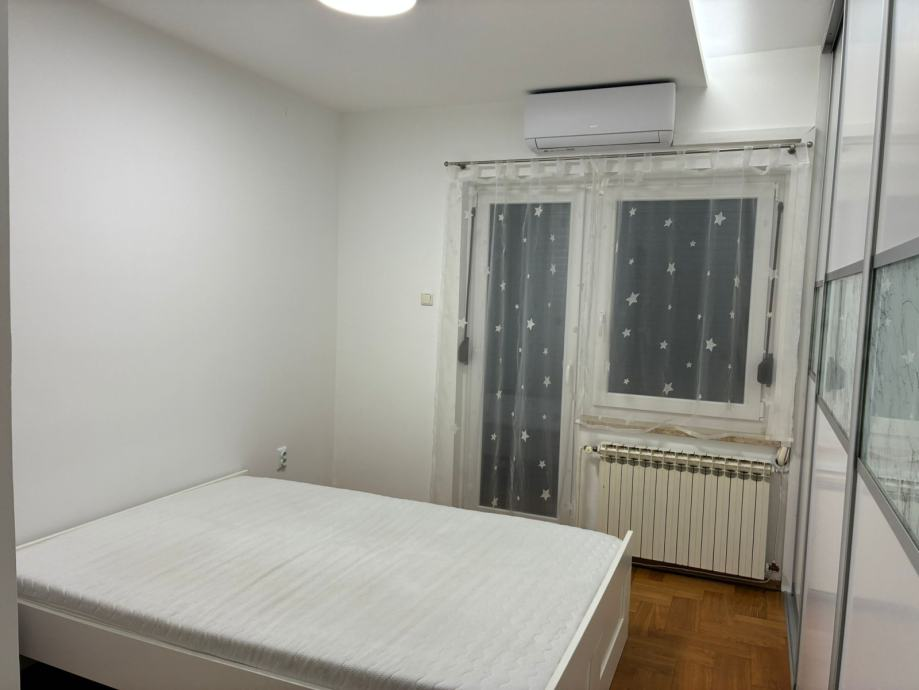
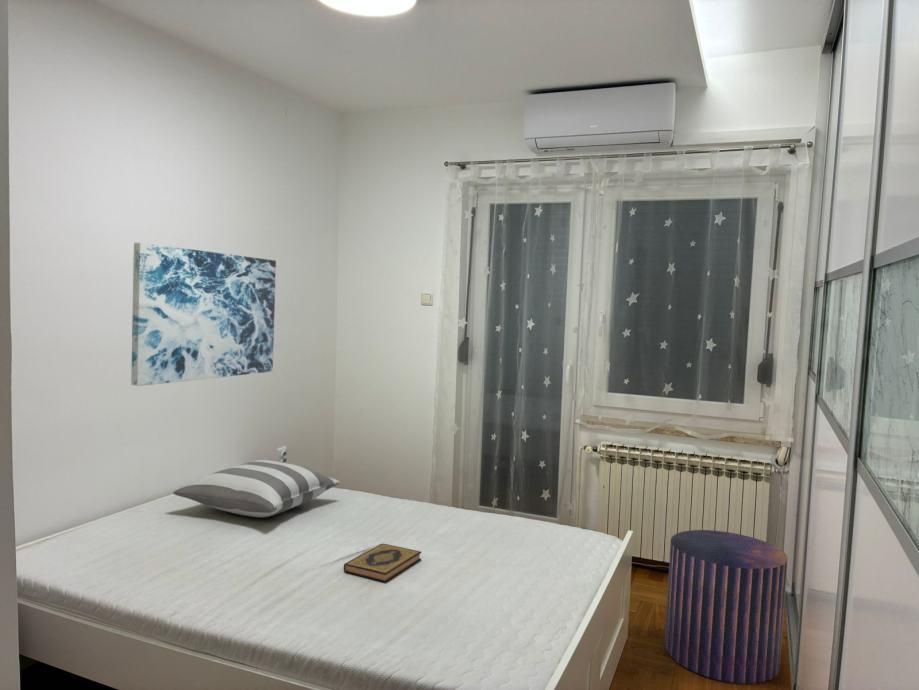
+ wall art [130,242,277,387]
+ stool [663,529,789,685]
+ pillow [172,459,341,518]
+ hardback book [343,542,422,584]
